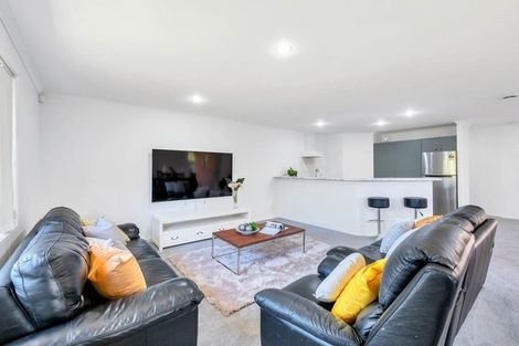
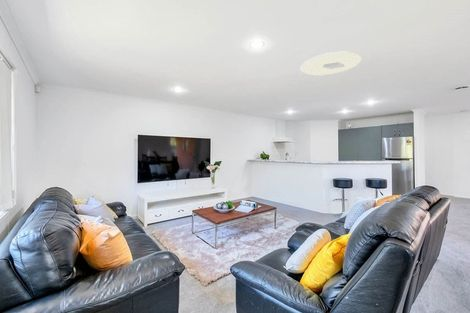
+ ceiling light [300,51,363,76]
